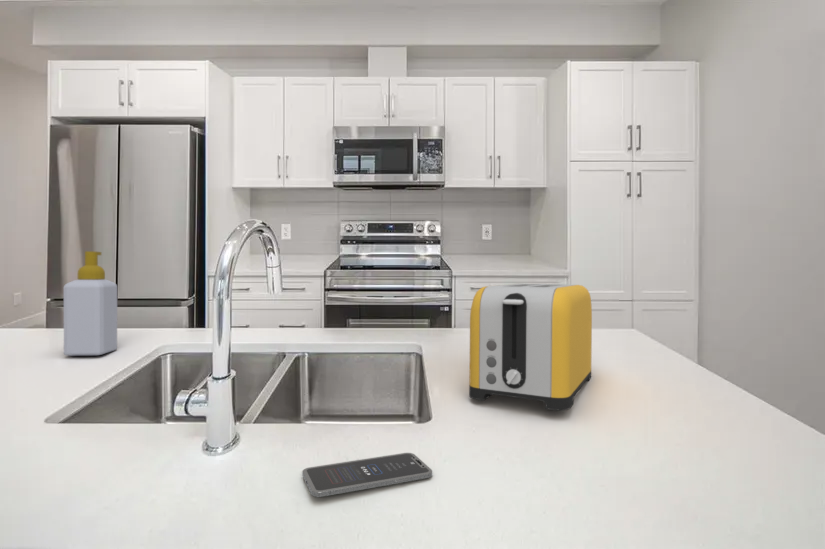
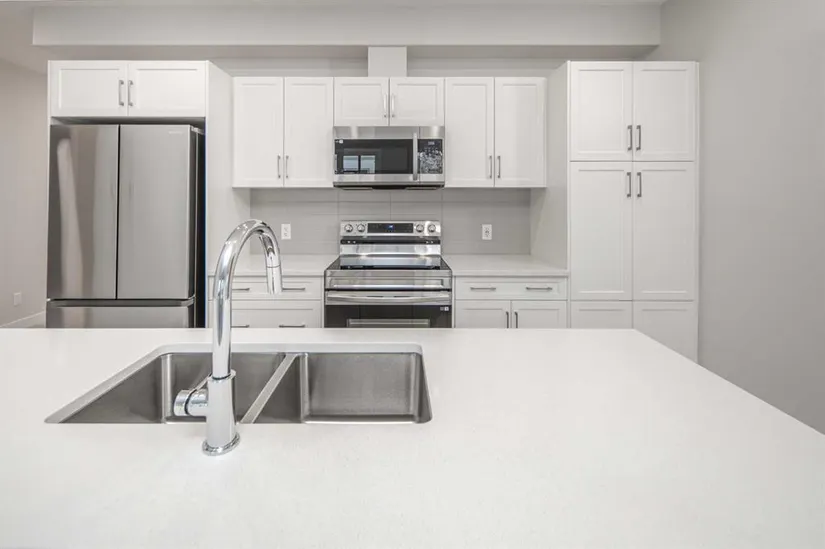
- toaster [468,283,593,411]
- soap bottle [63,250,118,356]
- smartphone [301,452,433,498]
